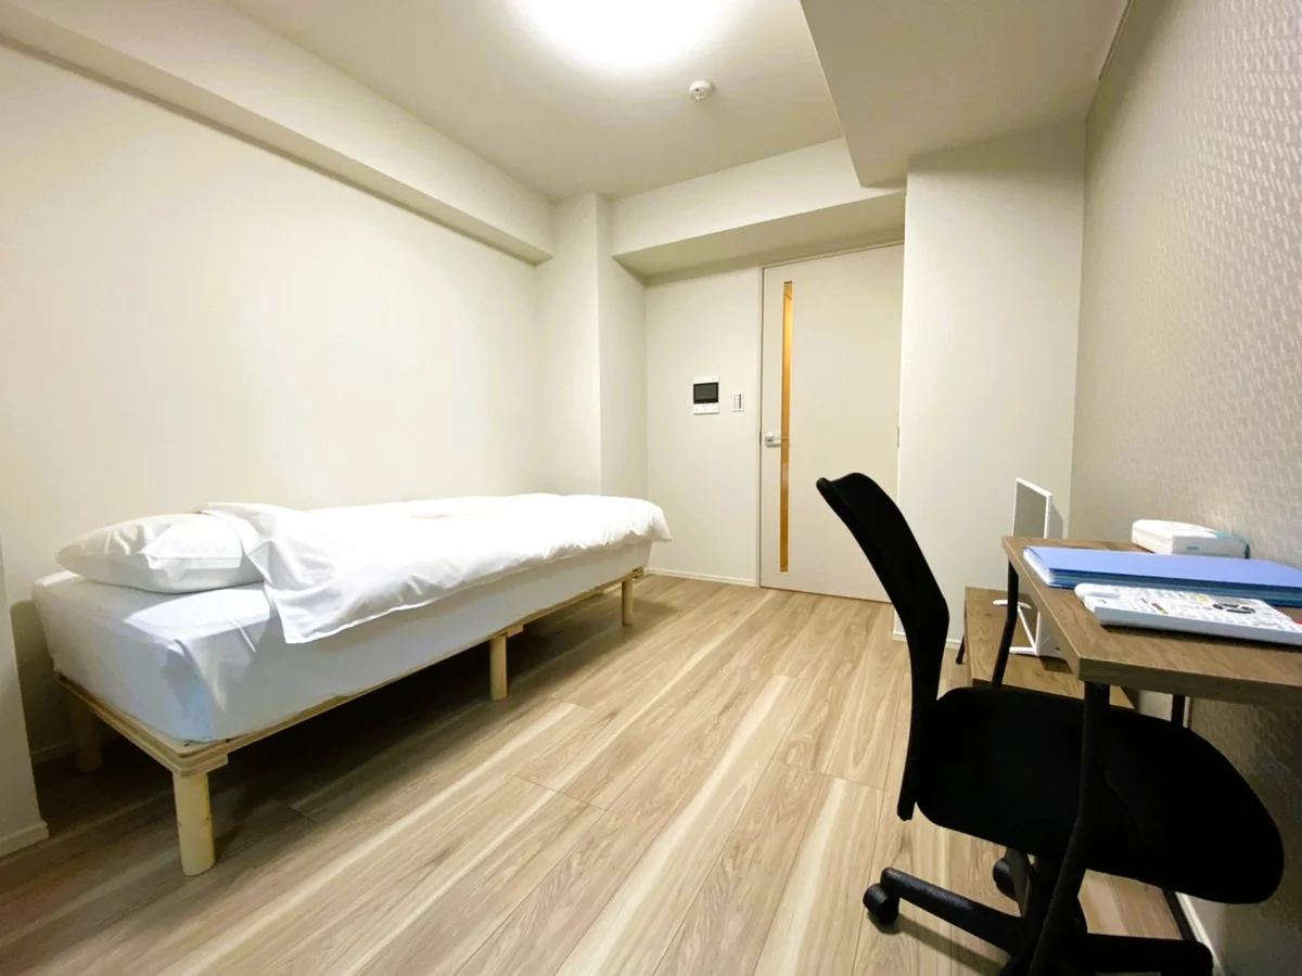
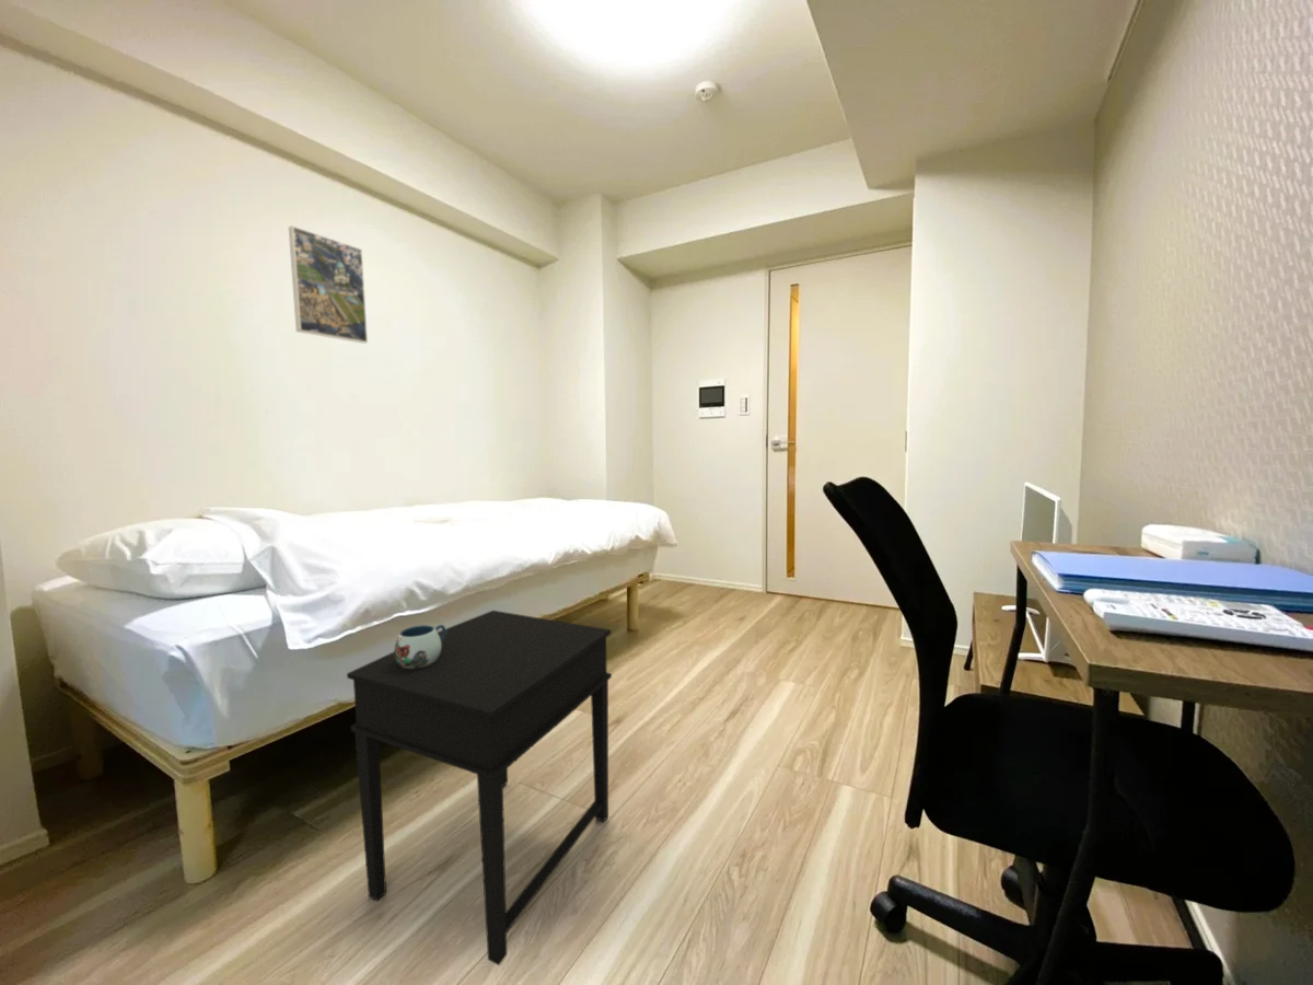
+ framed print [288,224,369,345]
+ side table [346,610,613,966]
+ mug [393,624,446,668]
